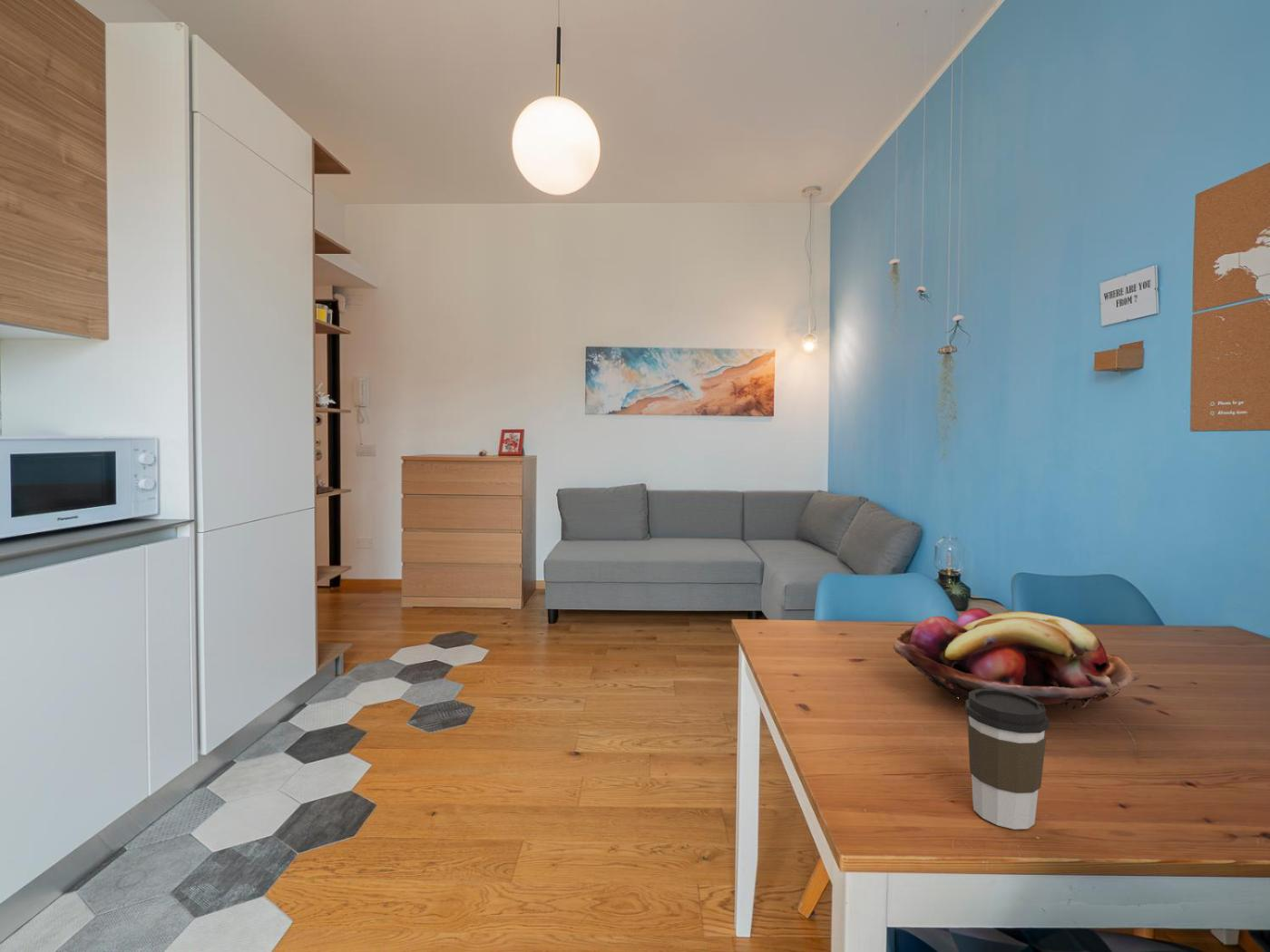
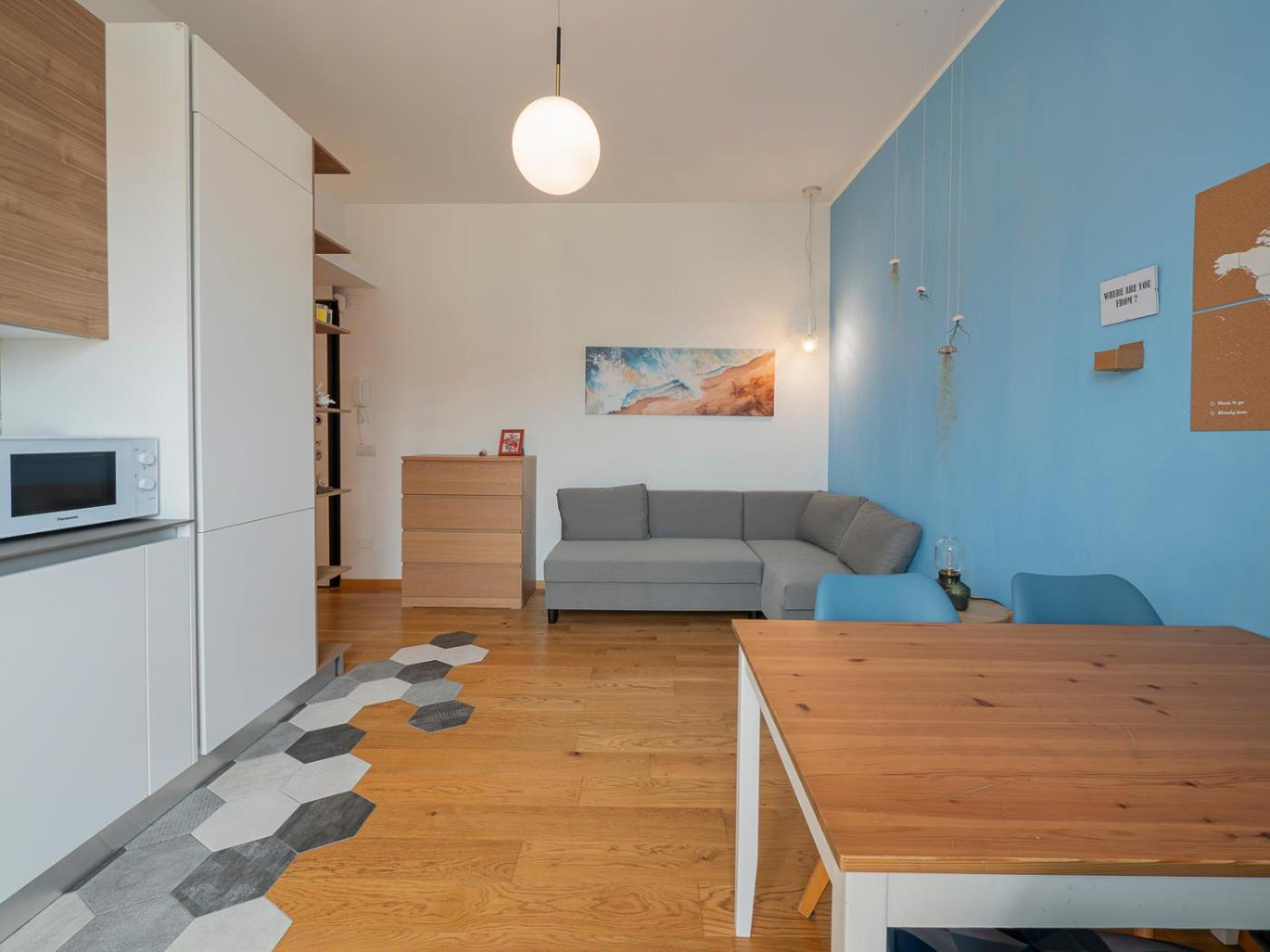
- fruit basket [893,607,1143,710]
- coffee cup [964,688,1050,831]
